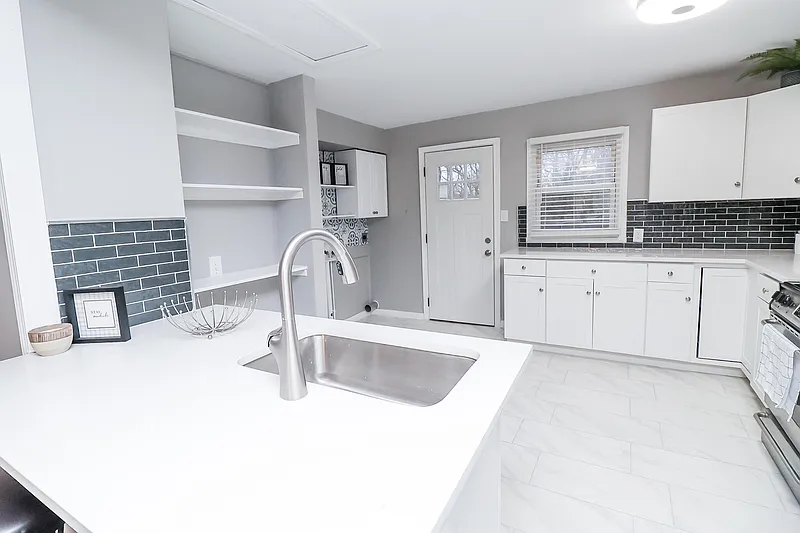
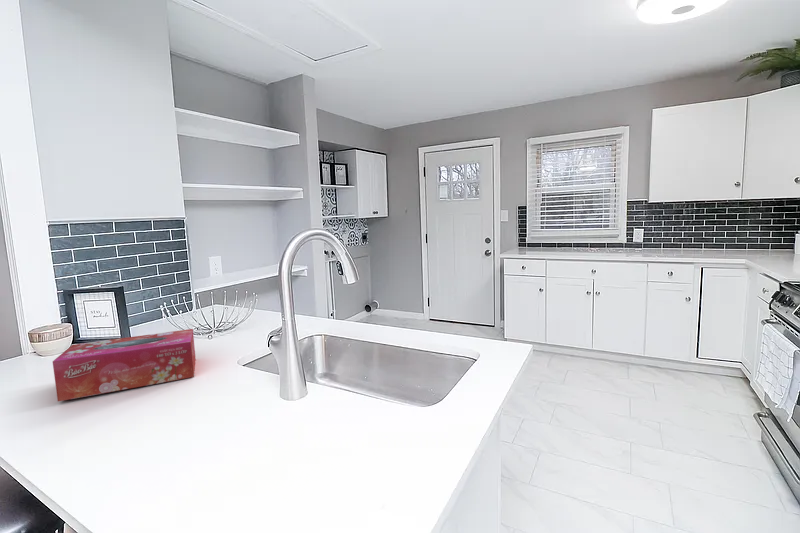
+ tissue box [52,328,197,402]
